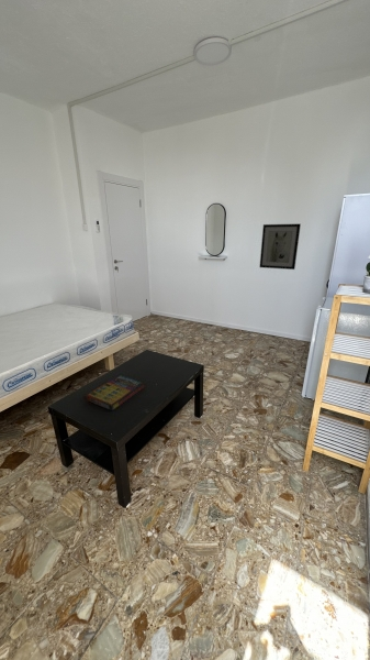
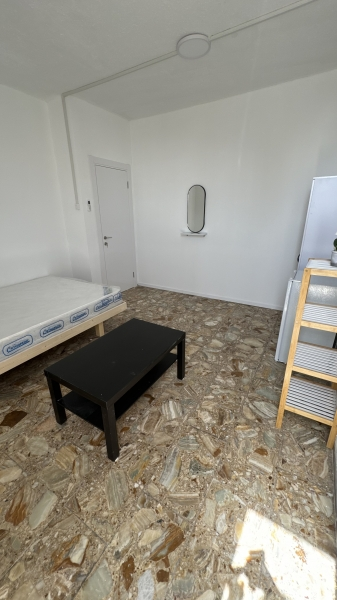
- game compilation box [85,373,146,413]
- wall art [259,223,302,271]
